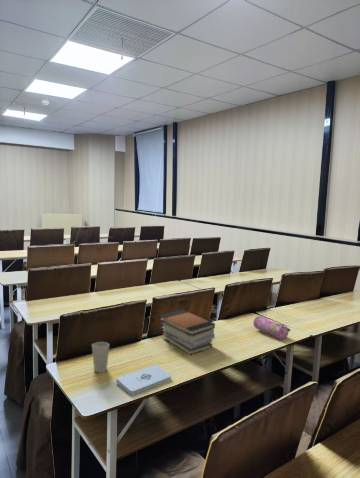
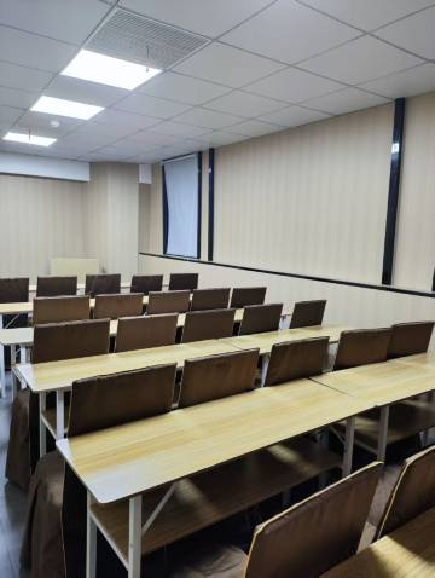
- cup [91,341,110,374]
- pencil case [252,314,291,341]
- notepad [115,364,172,396]
- book stack [158,309,216,356]
